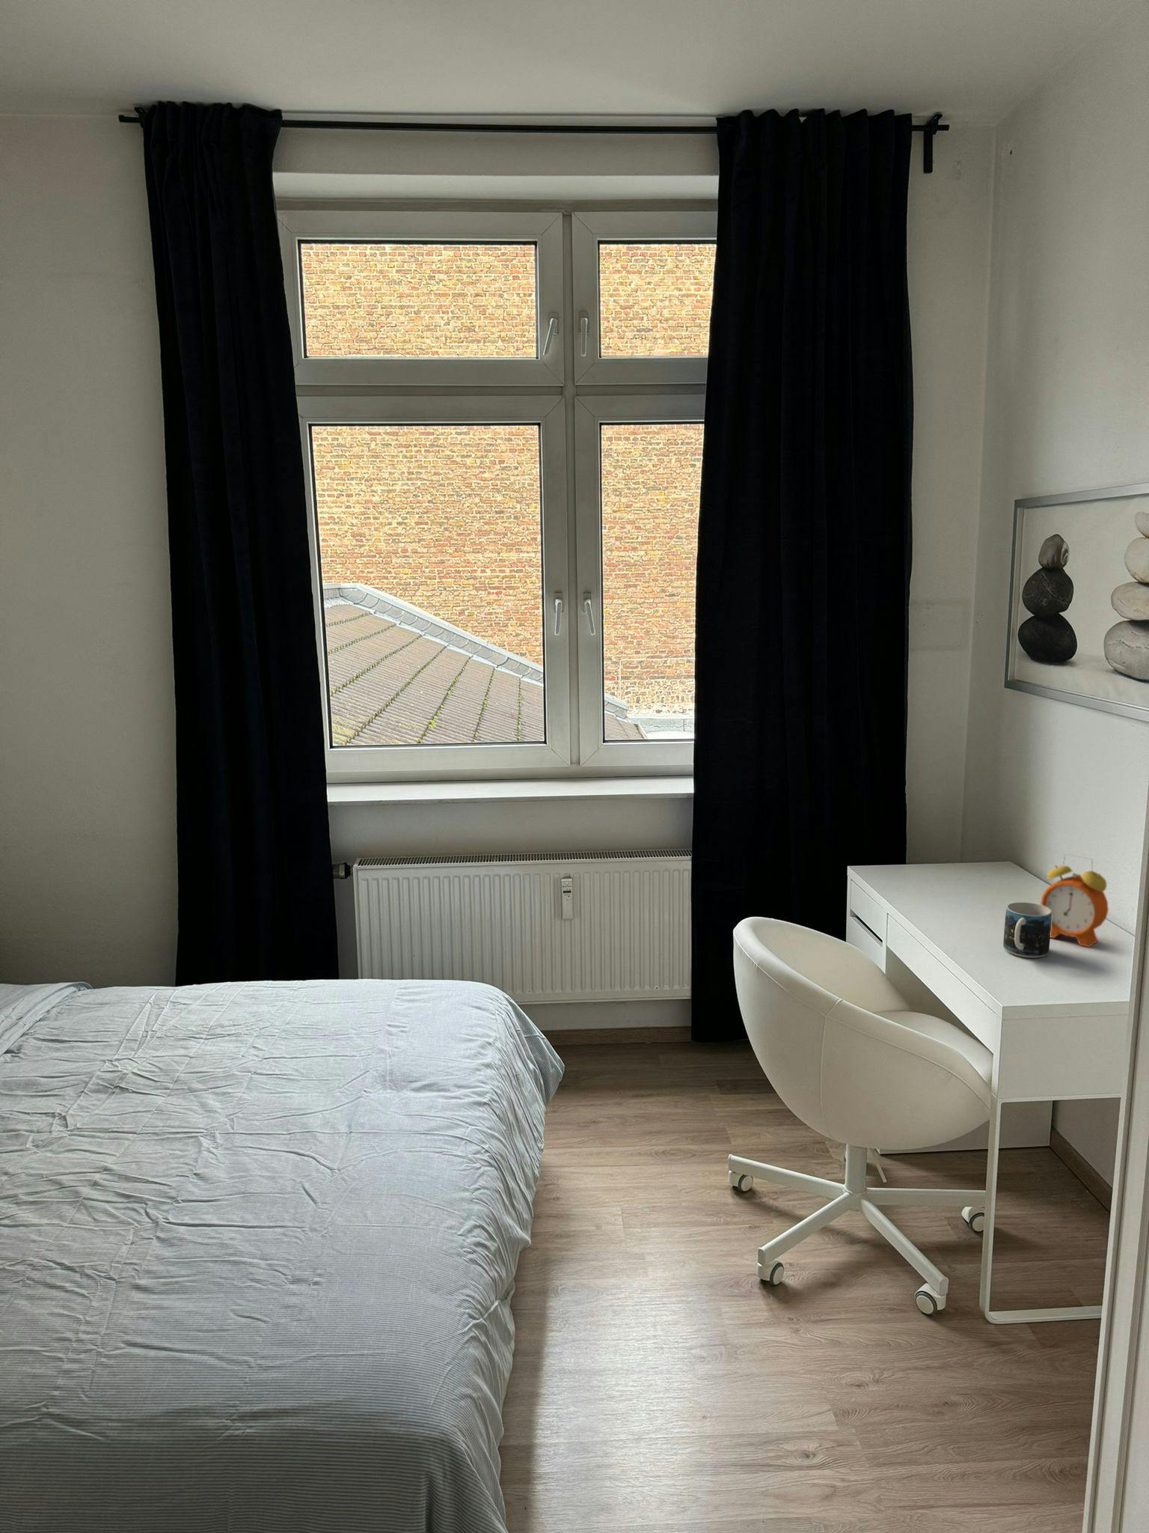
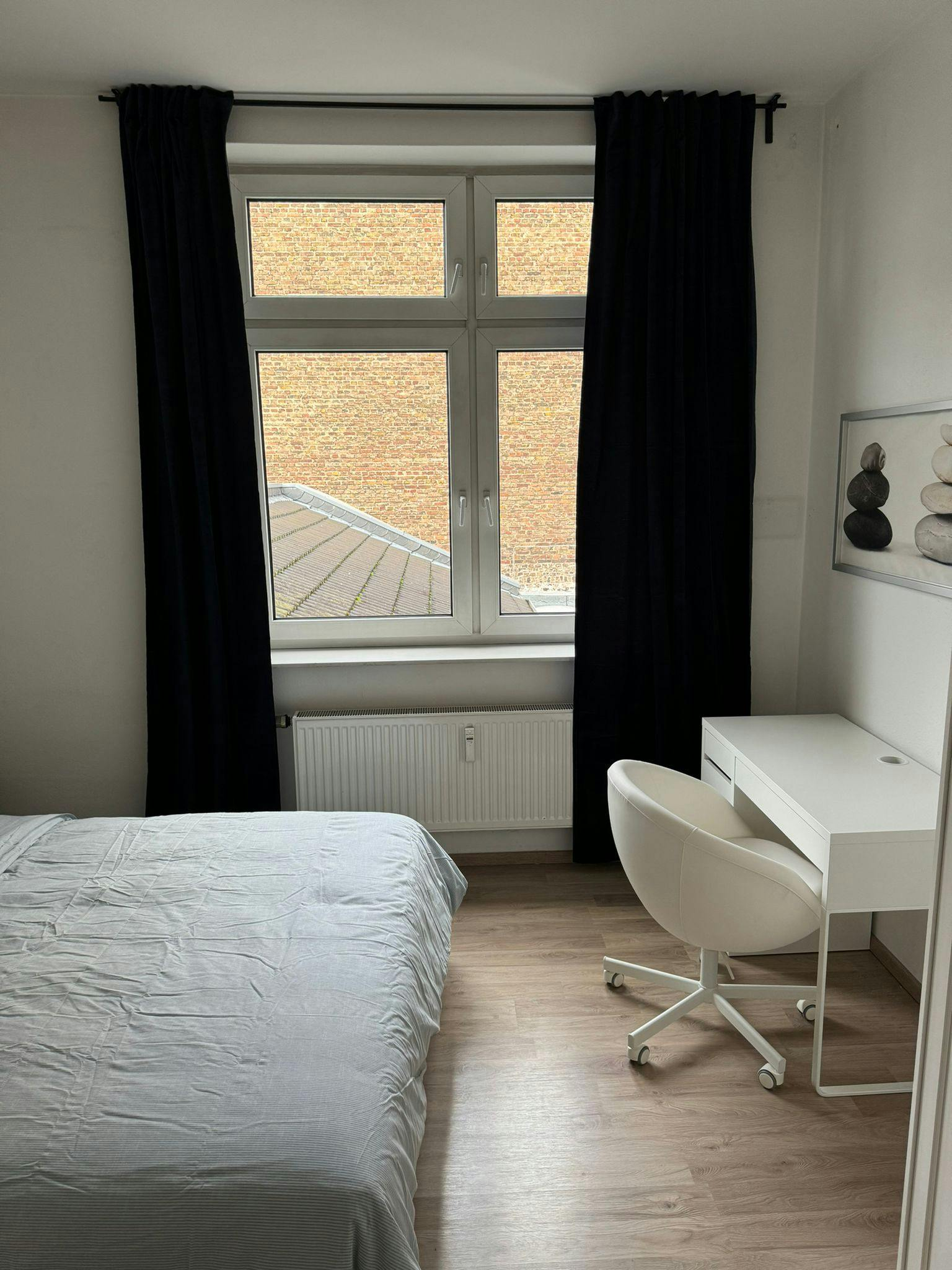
- alarm clock [1040,853,1109,948]
- mug [1003,902,1051,958]
